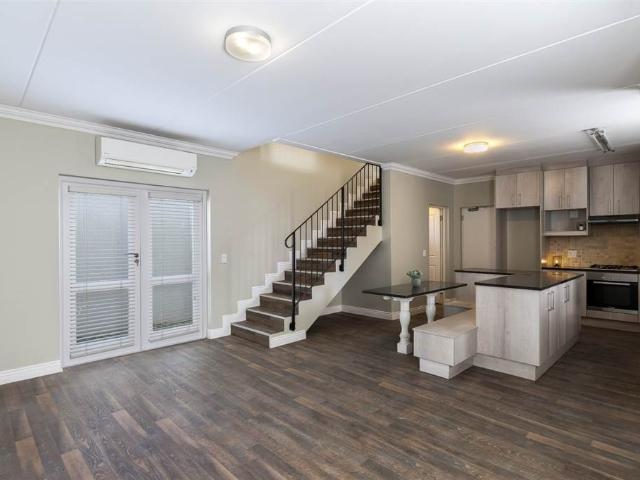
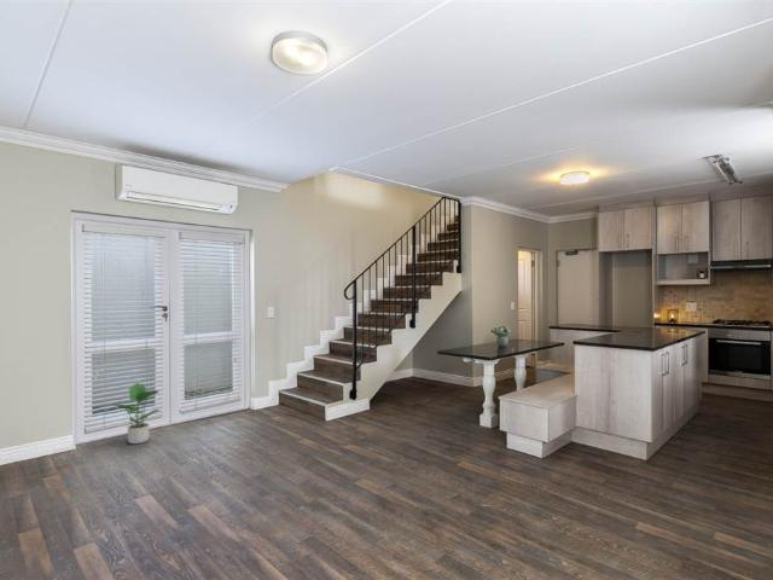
+ potted plant [114,382,161,445]
